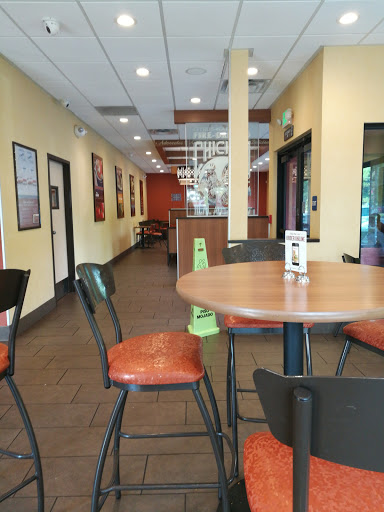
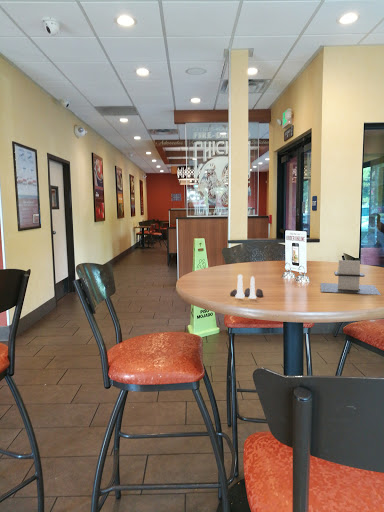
+ salt and pepper shaker set [229,274,264,300]
+ napkin holder [320,259,382,296]
